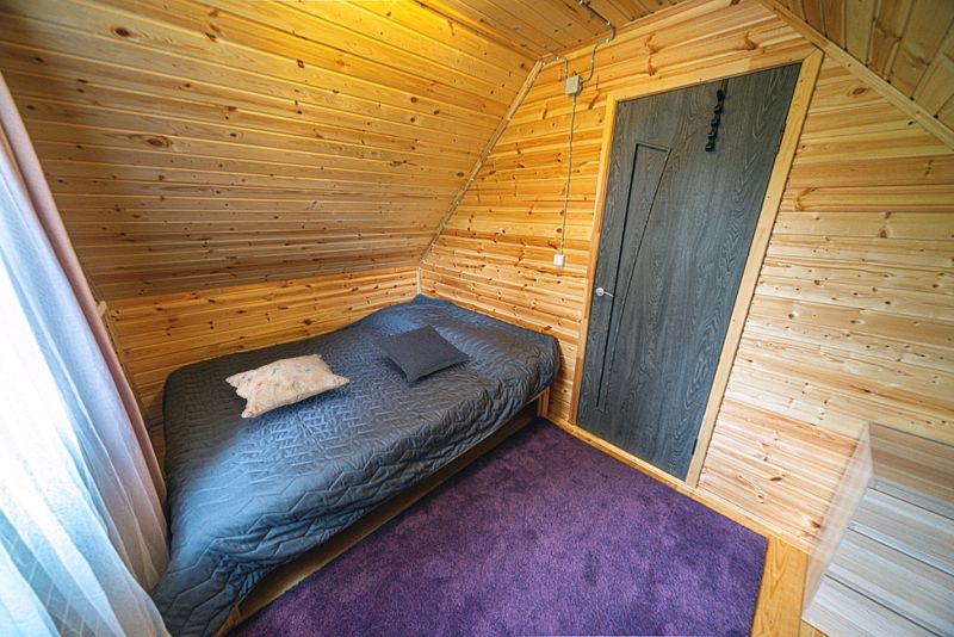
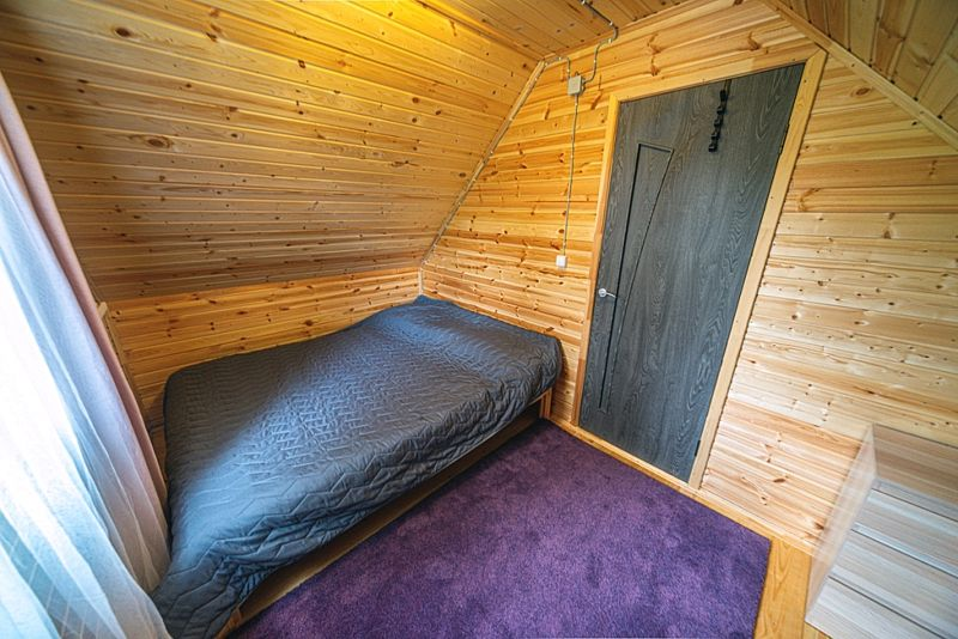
- decorative pillow [224,353,351,419]
- pillow [368,323,471,383]
